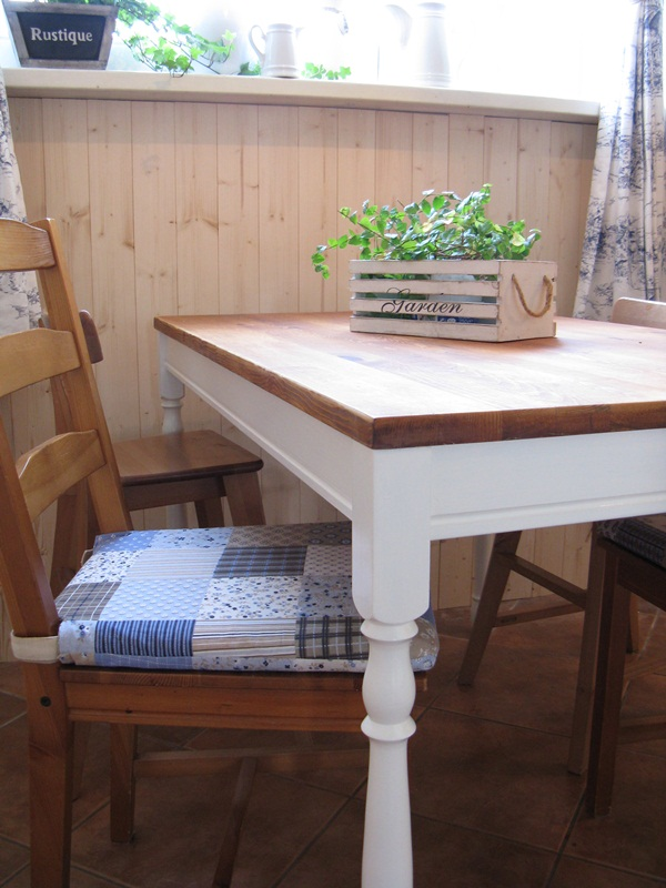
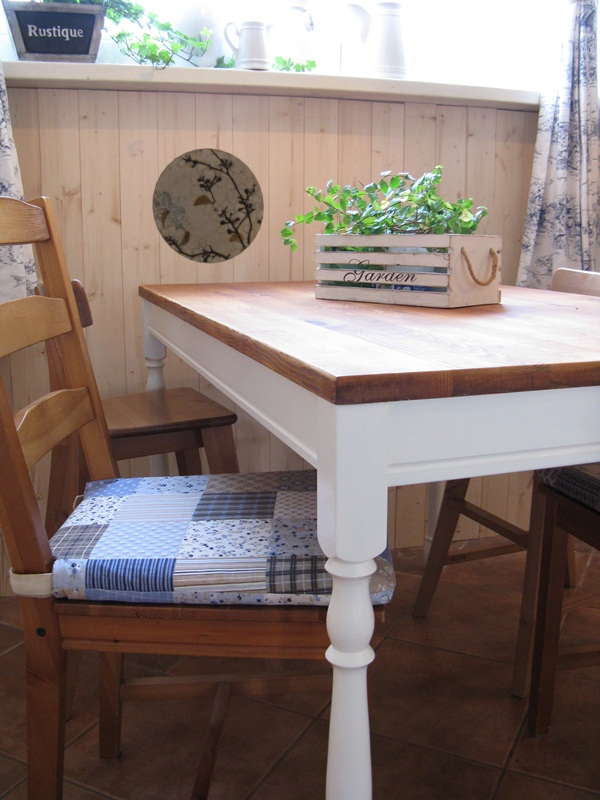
+ decorative plate [151,147,265,264]
